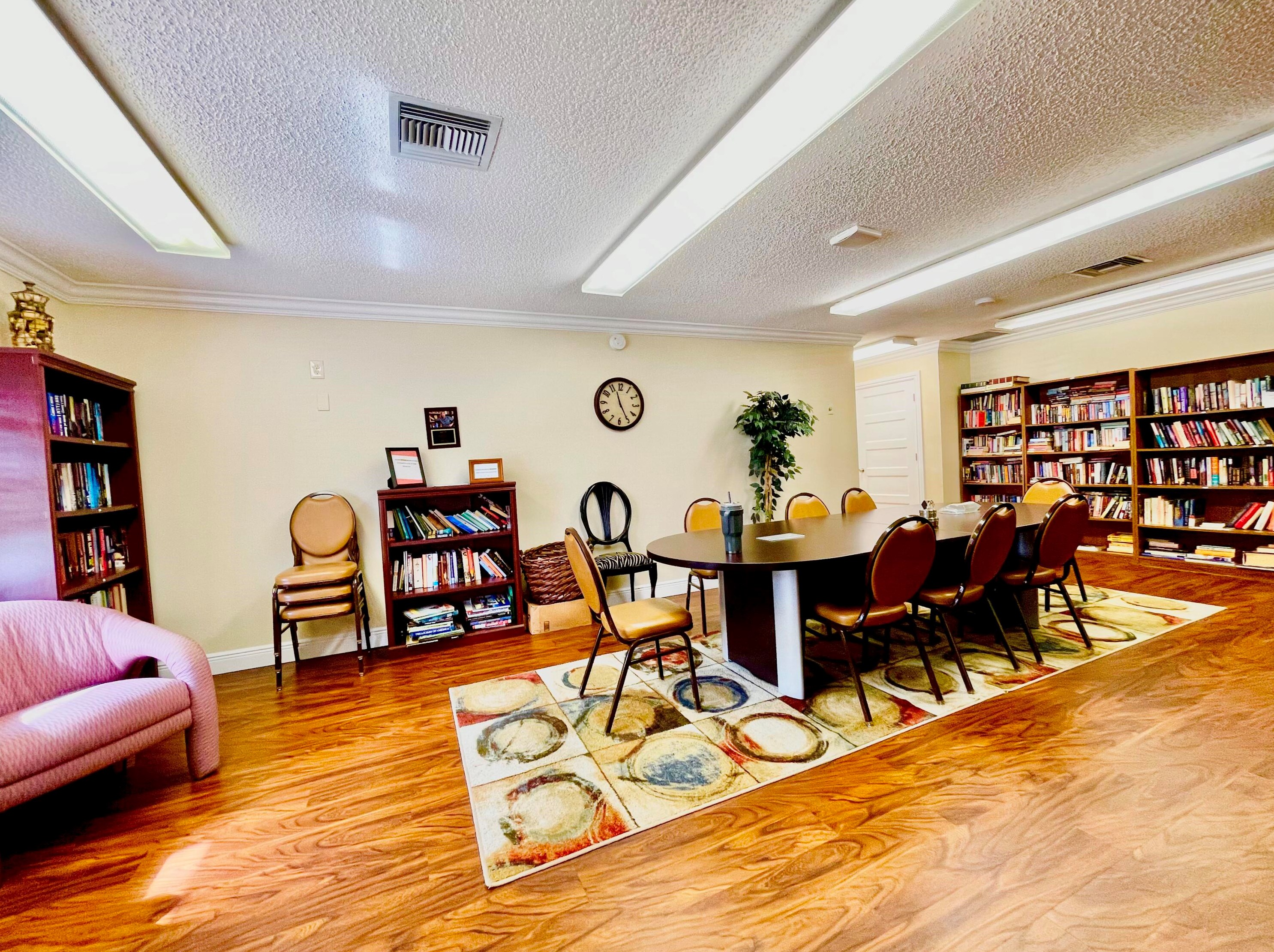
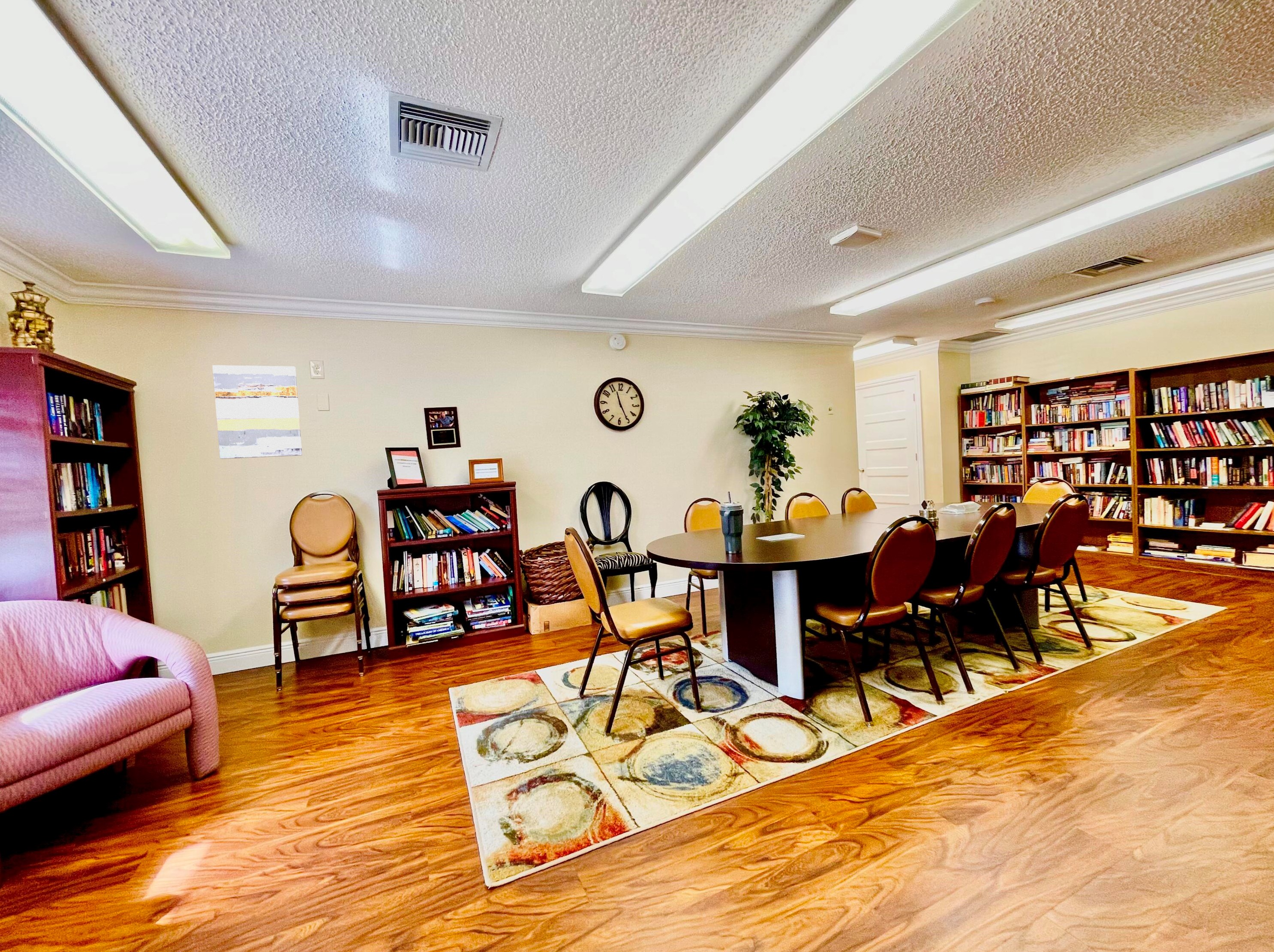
+ wall art [212,365,303,459]
